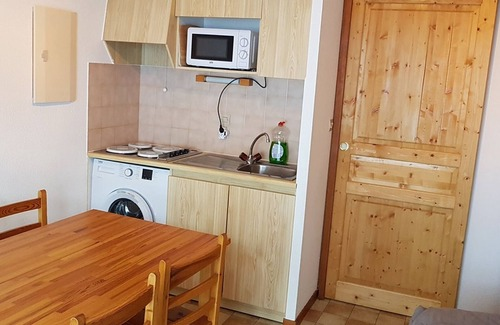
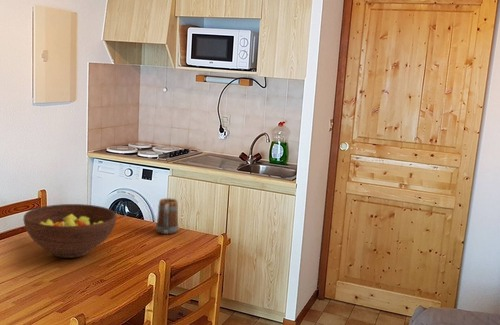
+ fruit bowl [23,203,118,259]
+ mug [155,197,179,235]
